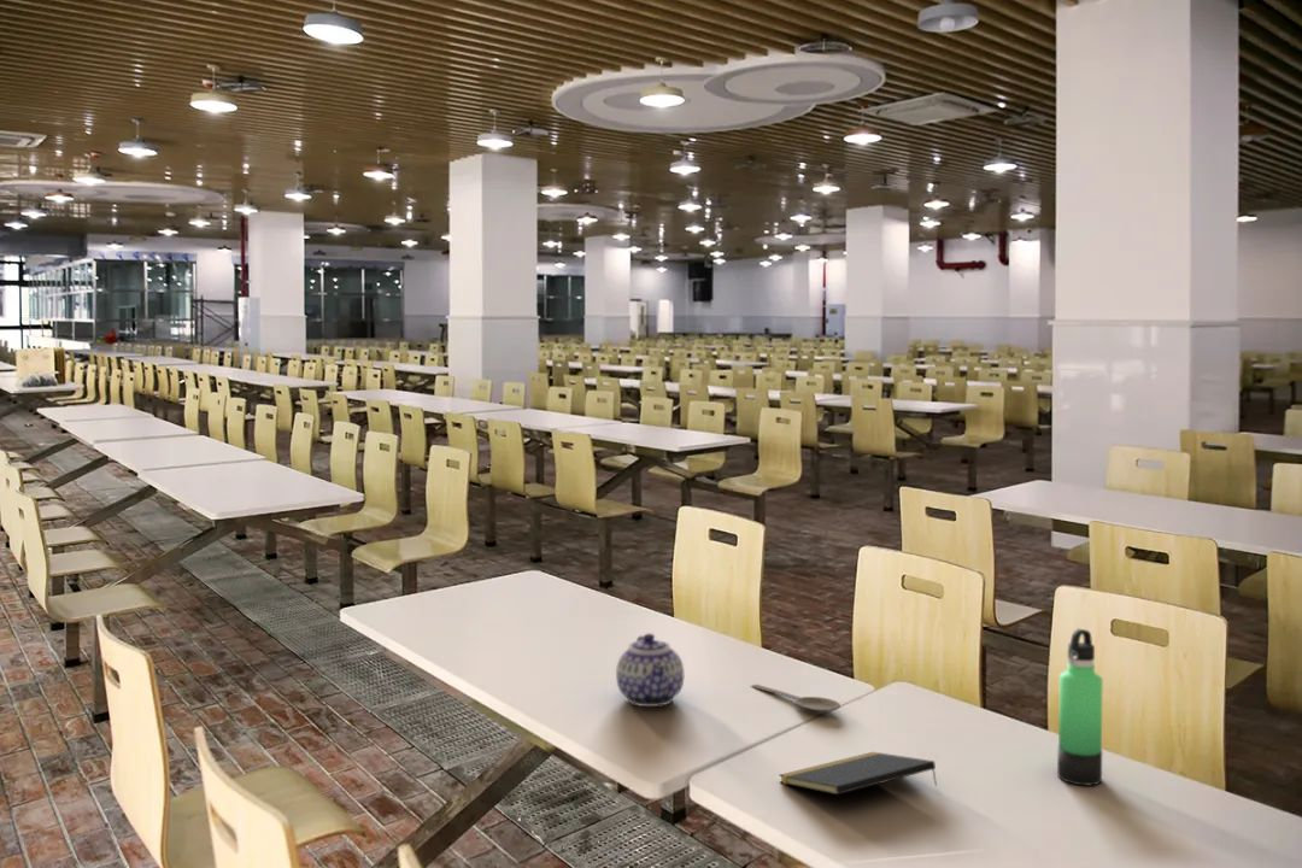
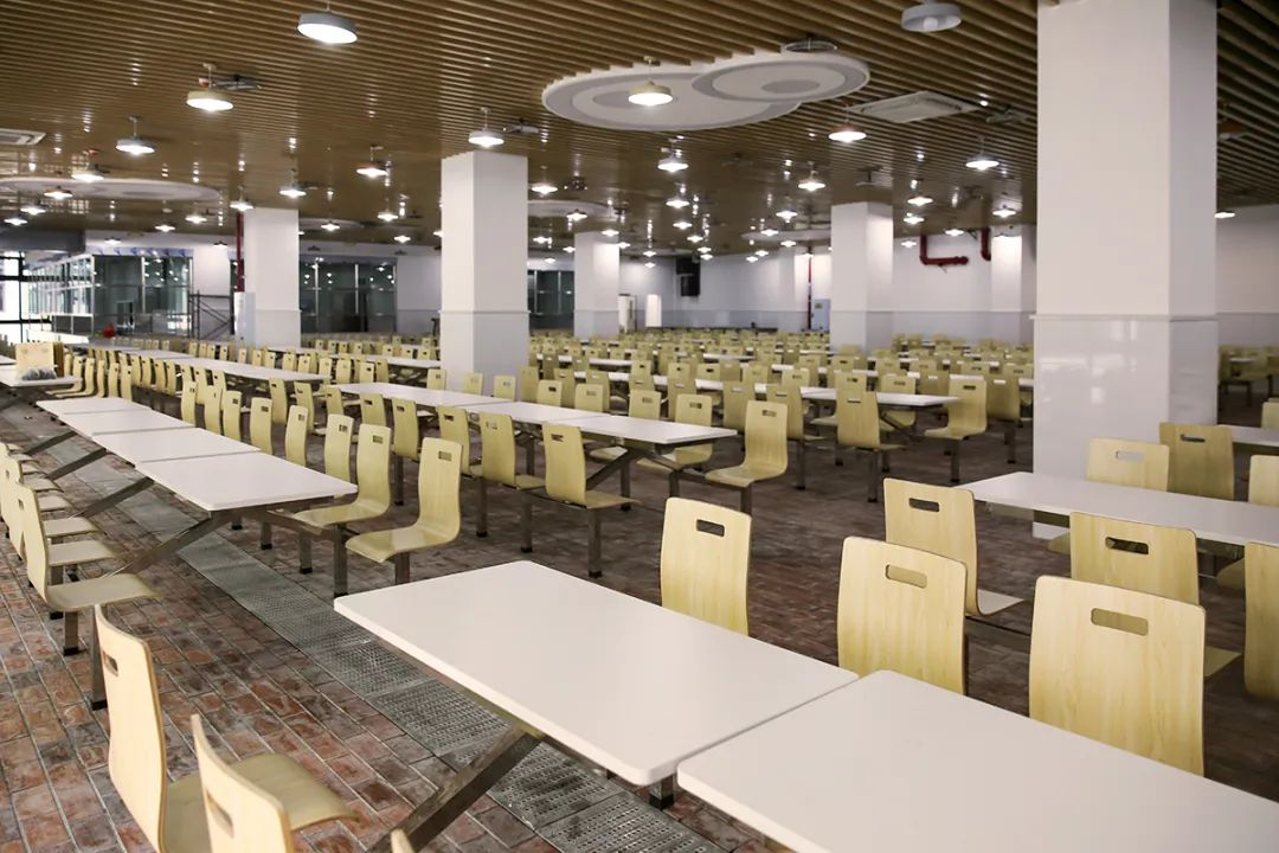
- teapot [615,632,685,708]
- notepad [778,751,938,796]
- wooden spoon [749,684,841,712]
- thermos bottle [1056,628,1103,787]
